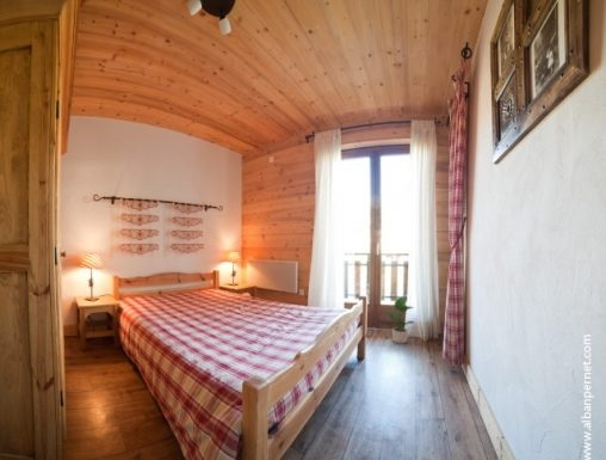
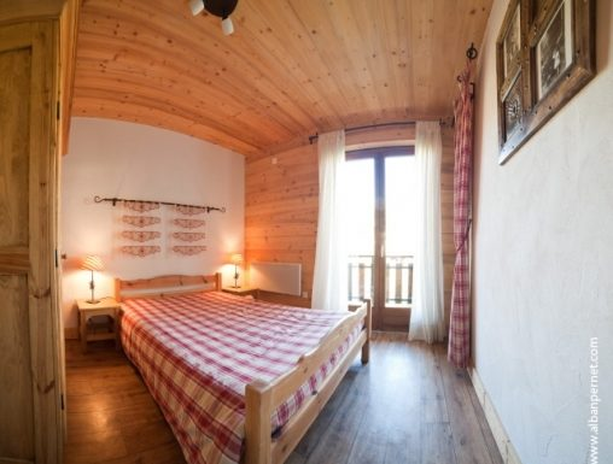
- potted plant [383,296,415,344]
